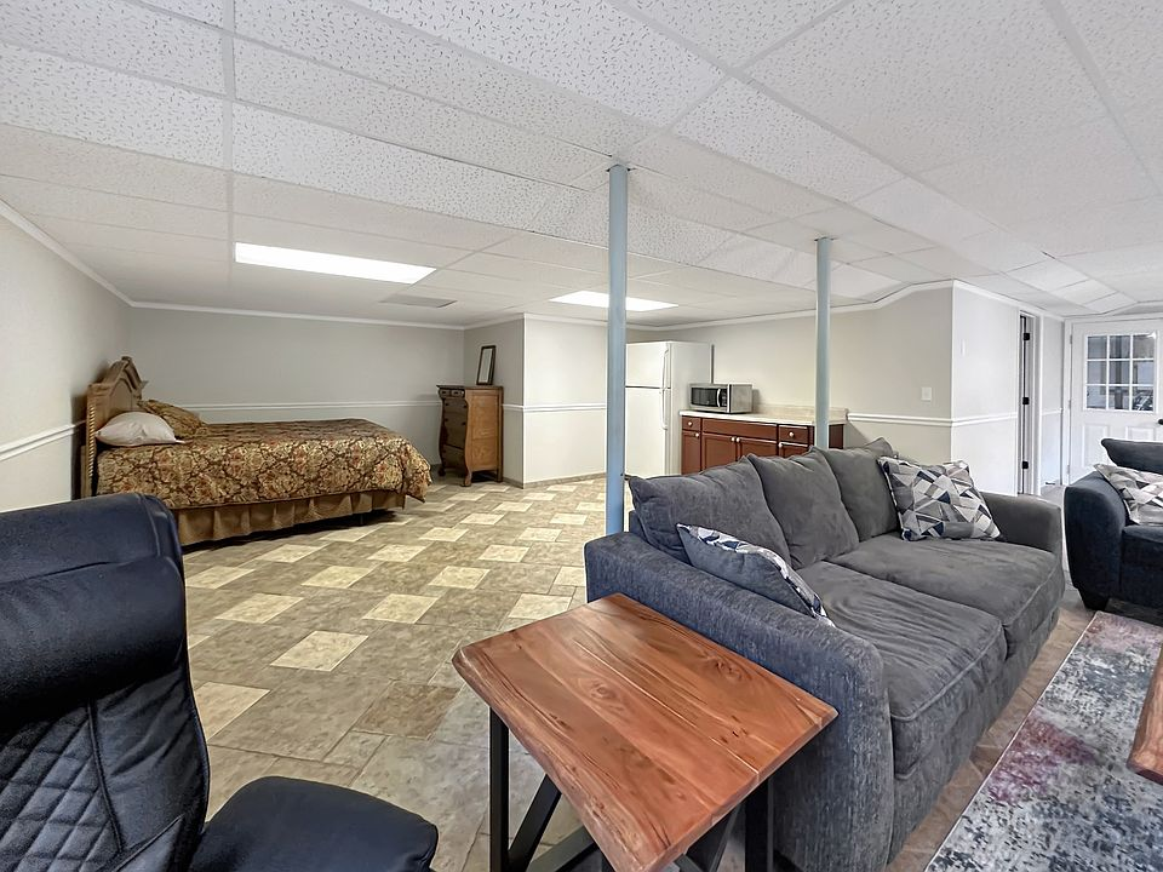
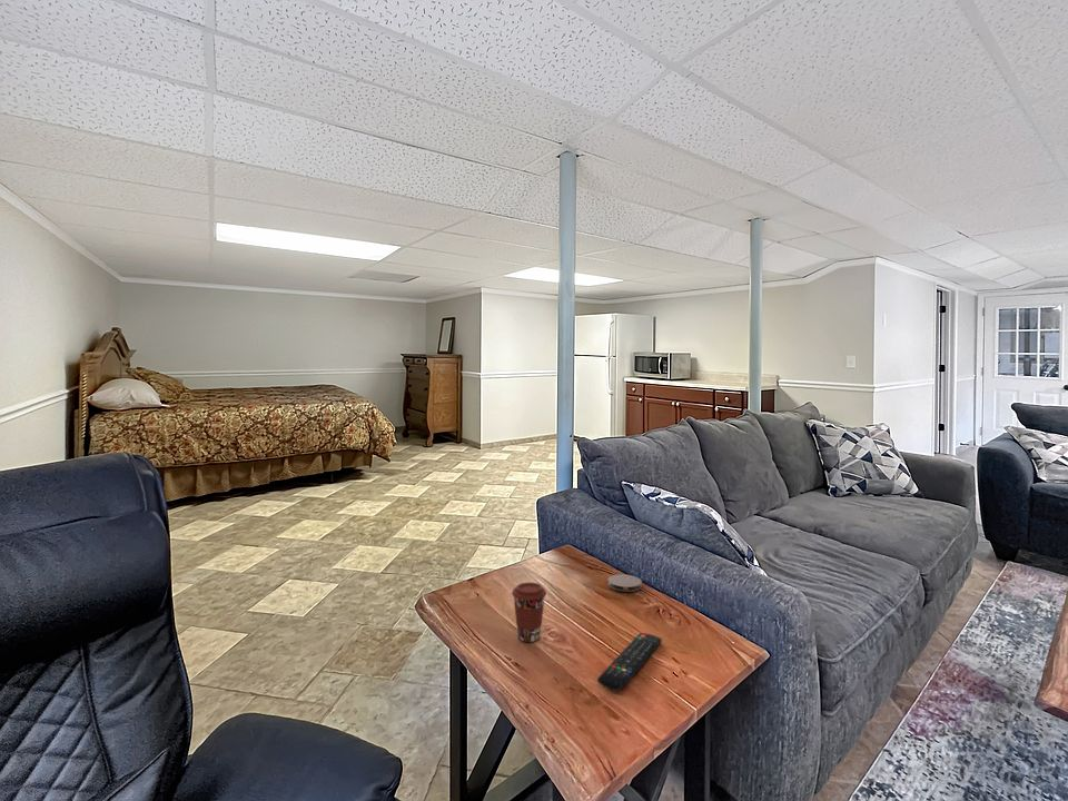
+ coffee cup [511,582,547,643]
+ remote control [596,632,662,692]
+ coaster [606,573,643,593]
